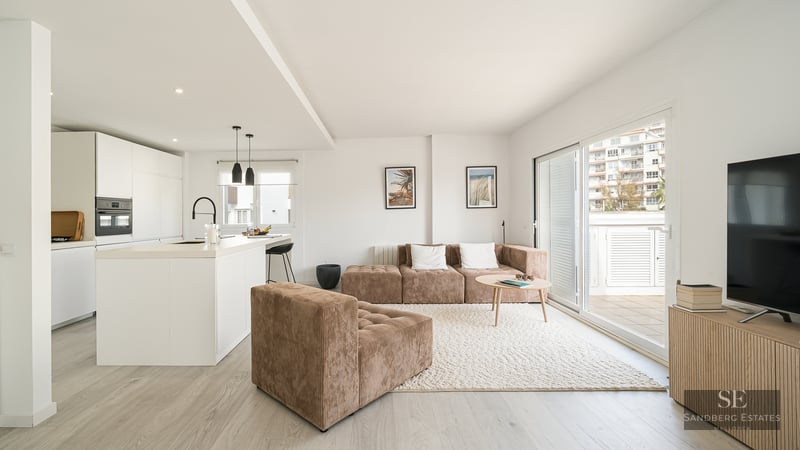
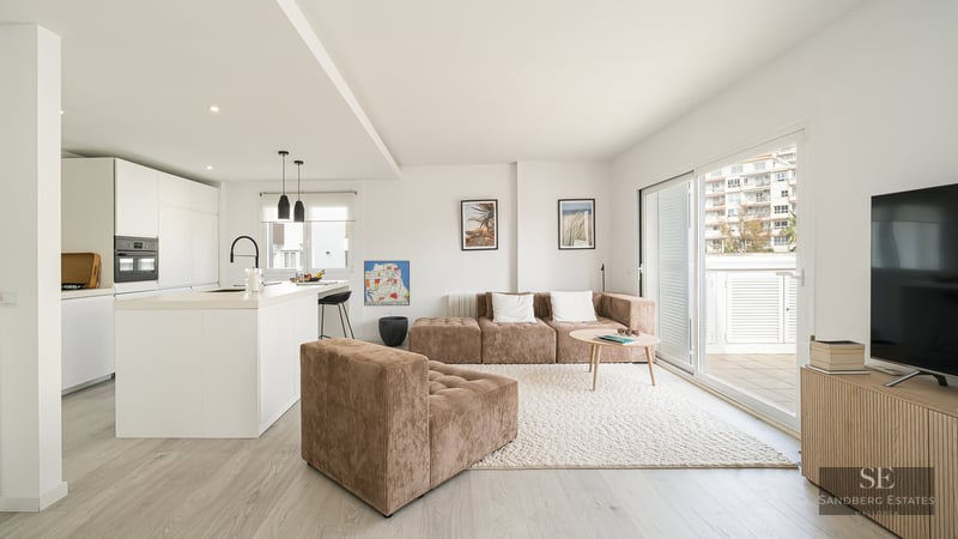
+ wall art [363,260,411,307]
